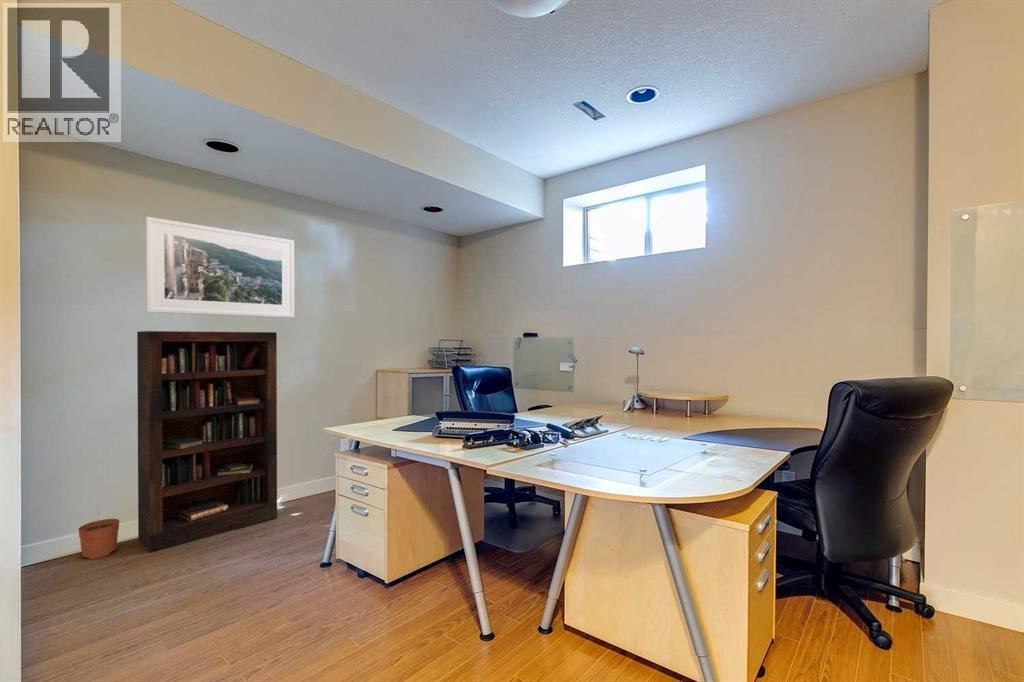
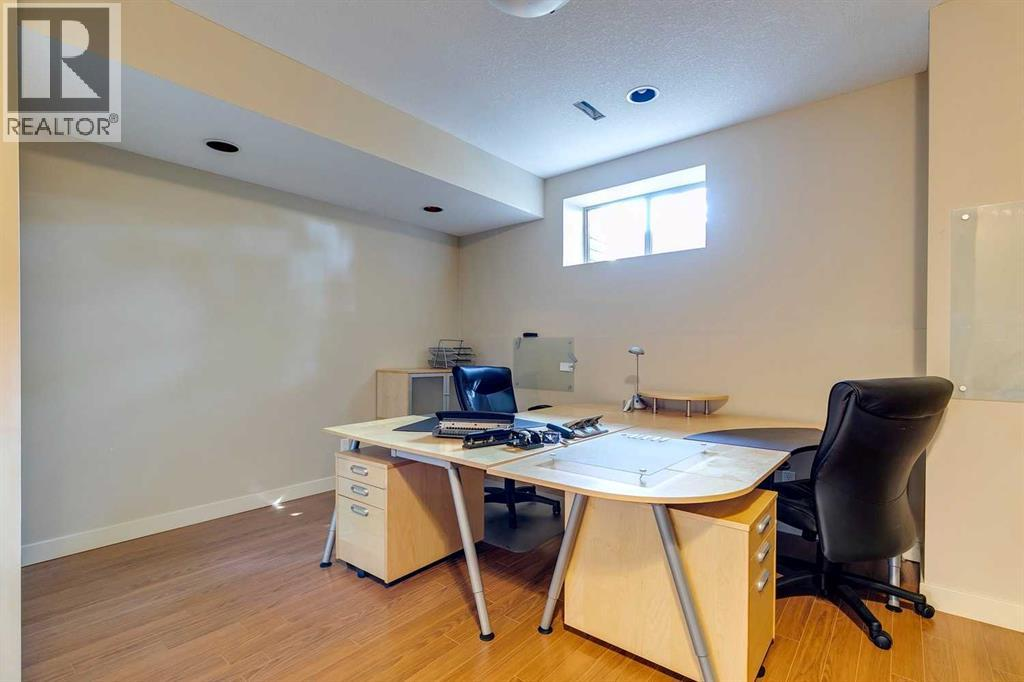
- plant pot [77,507,121,560]
- bookcase [136,330,278,554]
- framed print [145,216,295,318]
